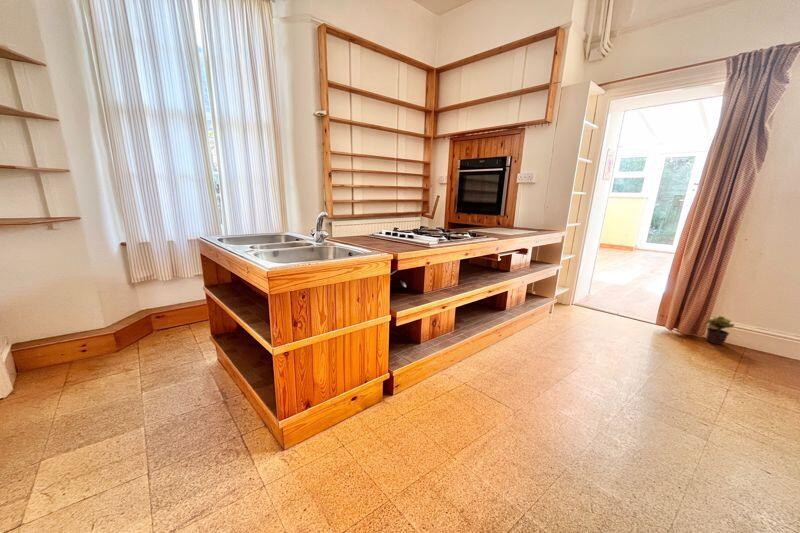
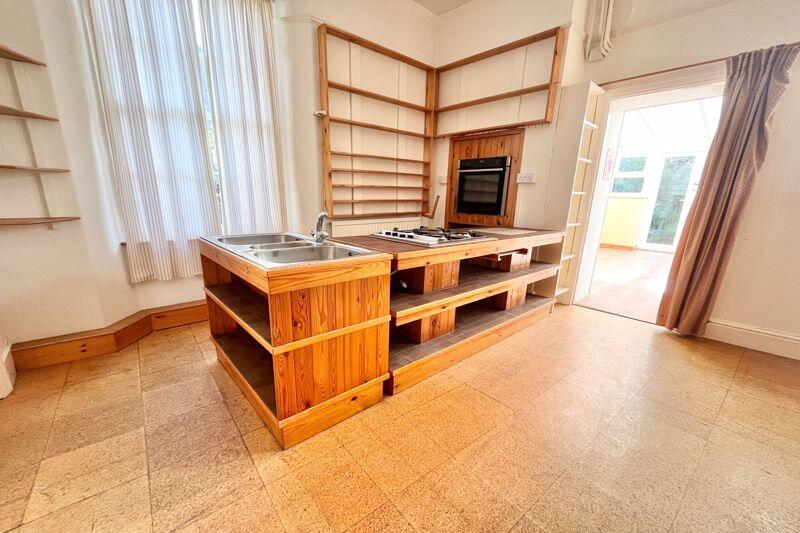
- potted plant [705,315,736,346]
